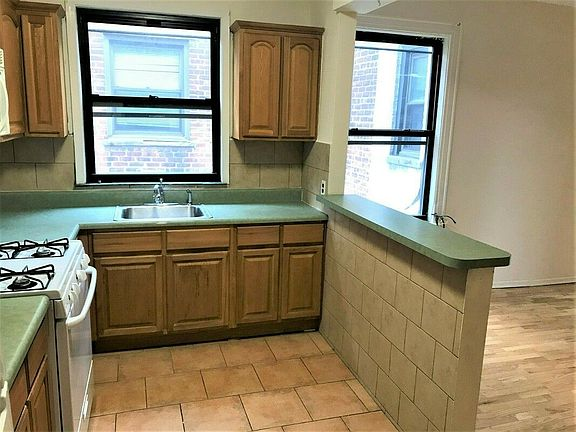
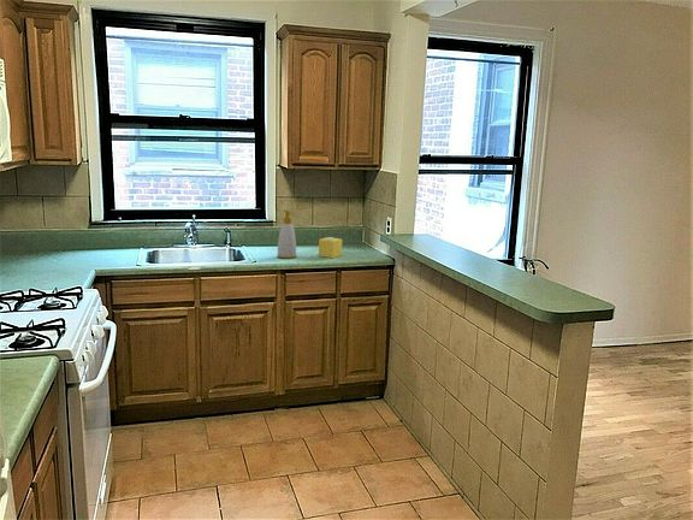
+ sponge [318,236,343,259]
+ soap bottle [276,208,298,260]
